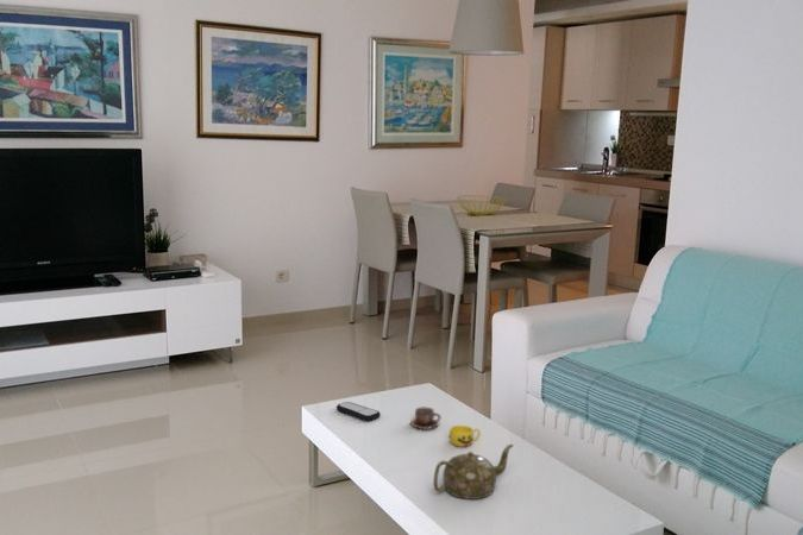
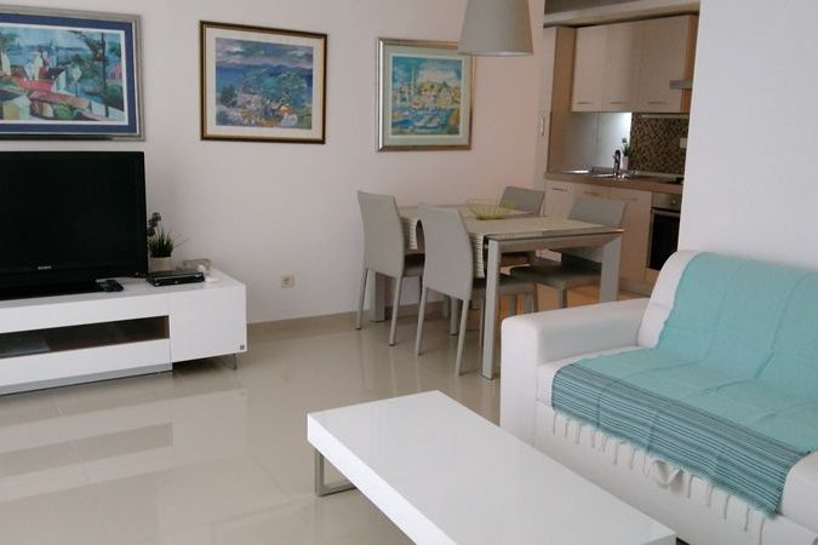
- cup [448,424,482,448]
- teapot [433,443,514,501]
- cup [409,407,441,430]
- remote control [335,401,382,422]
